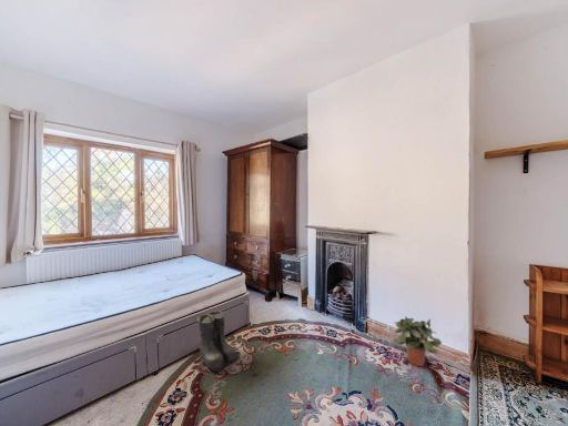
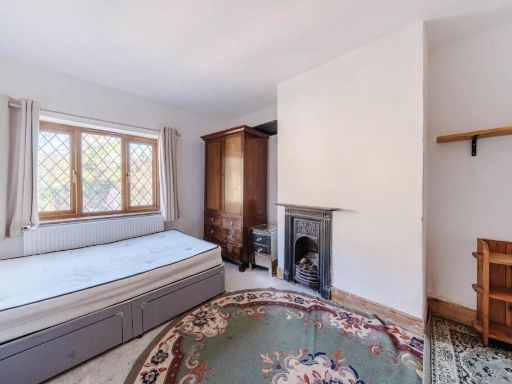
- potted plant [392,316,443,367]
- boots [196,310,240,373]
